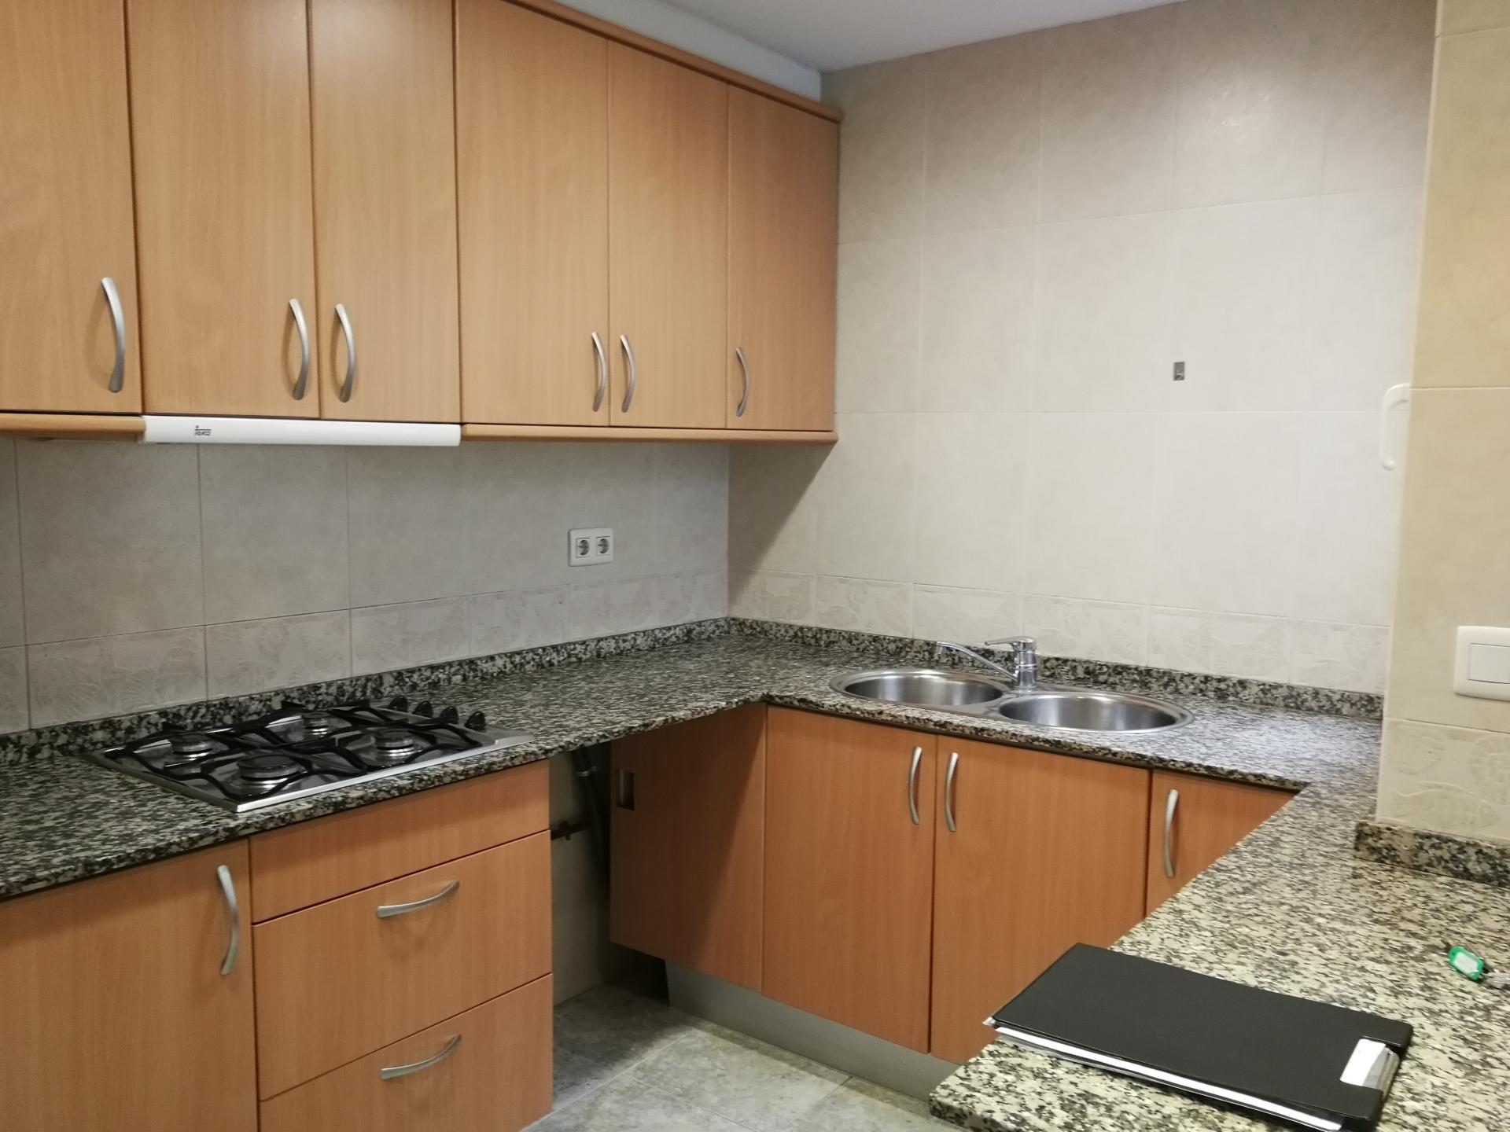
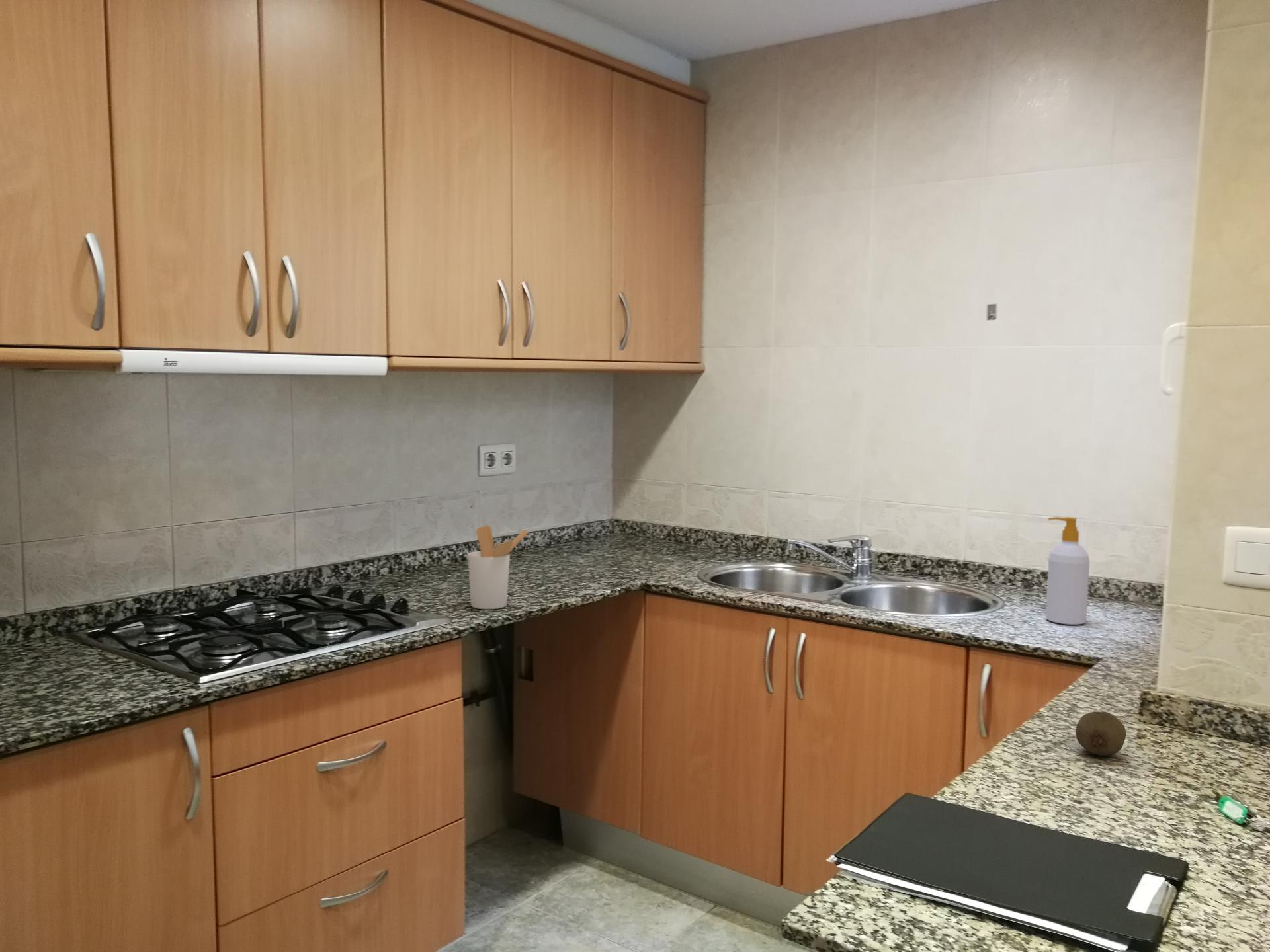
+ utensil holder [467,524,529,610]
+ soap bottle [1045,516,1091,625]
+ fruit [1076,711,1126,756]
